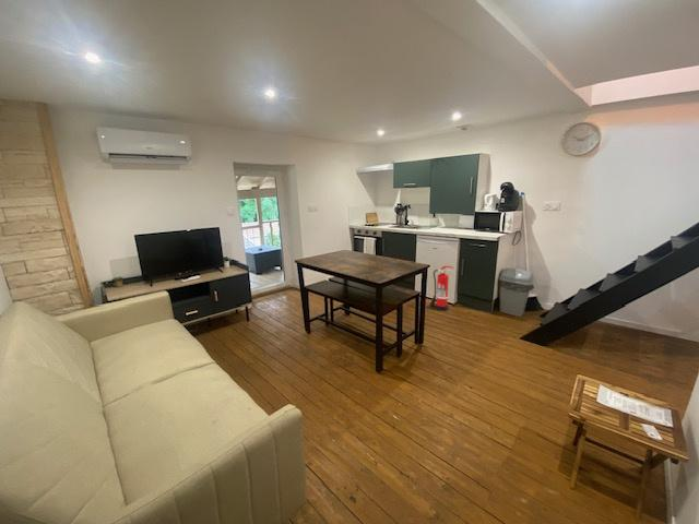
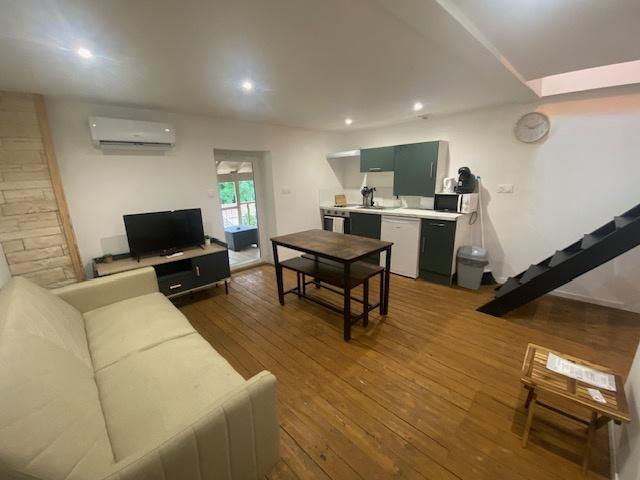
- fire extinguisher [428,265,455,312]
